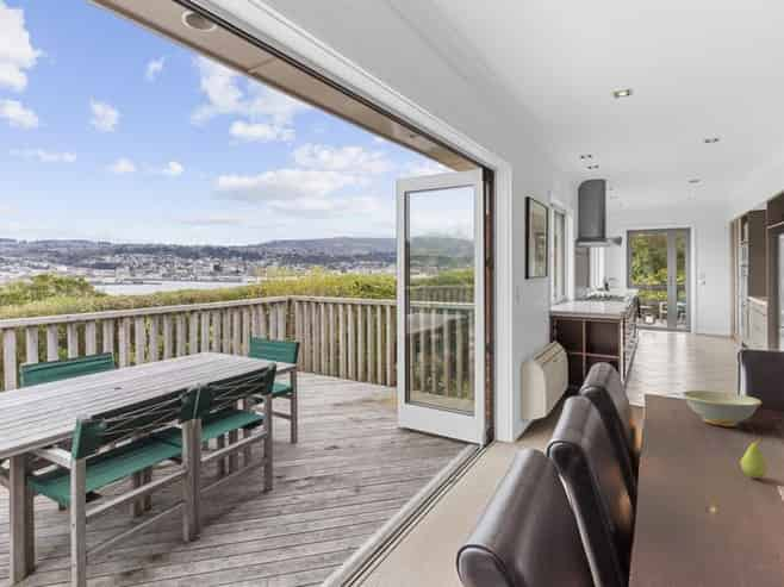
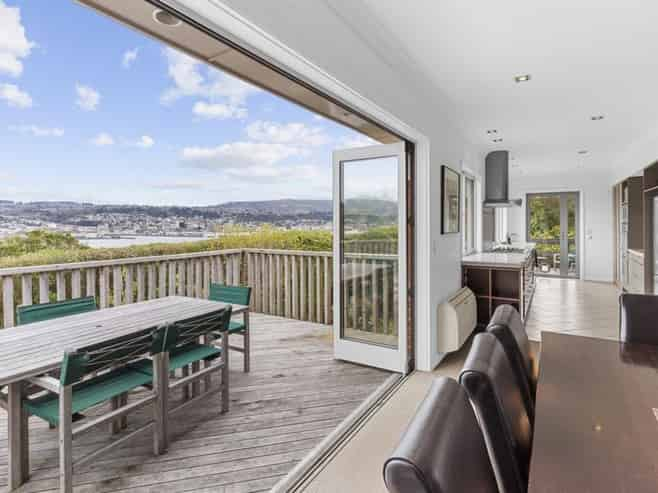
- fruit [740,437,769,480]
- dish [682,389,763,427]
